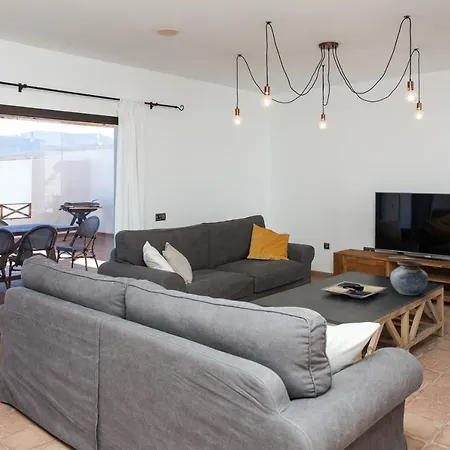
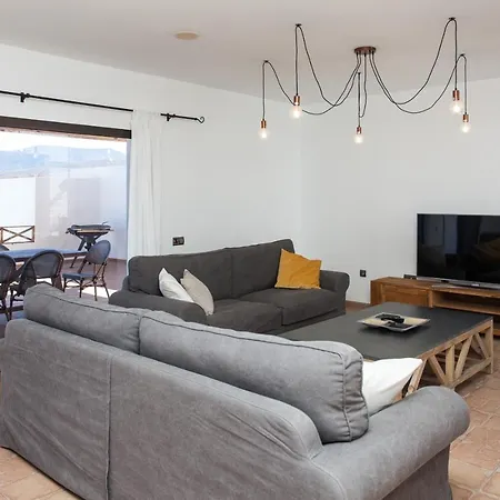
- vase [389,260,429,296]
